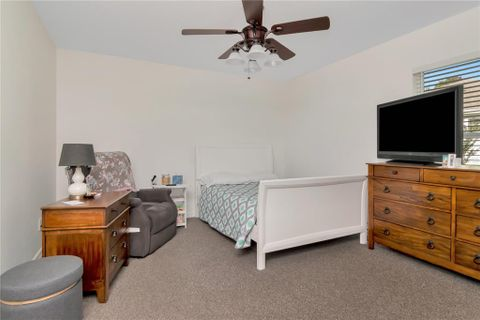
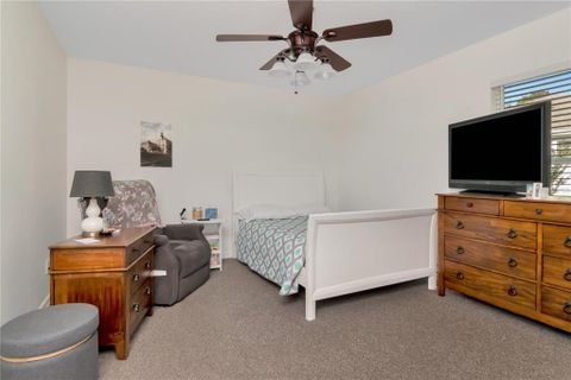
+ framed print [139,120,174,169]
